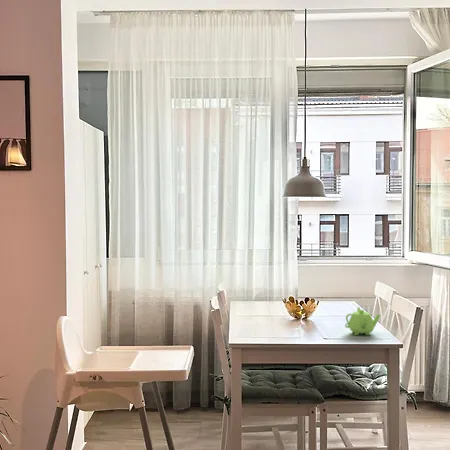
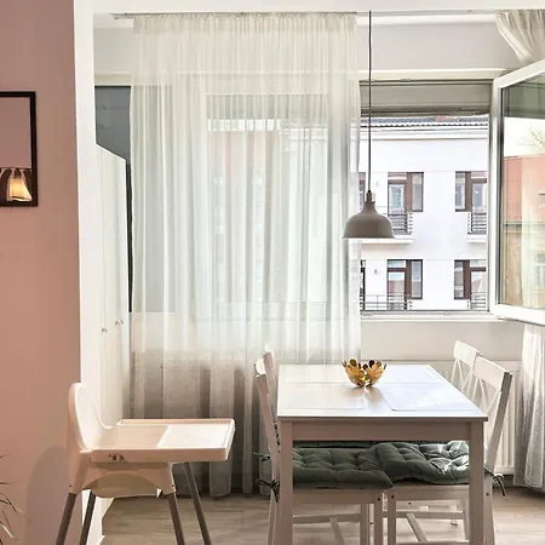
- teapot [344,306,381,336]
